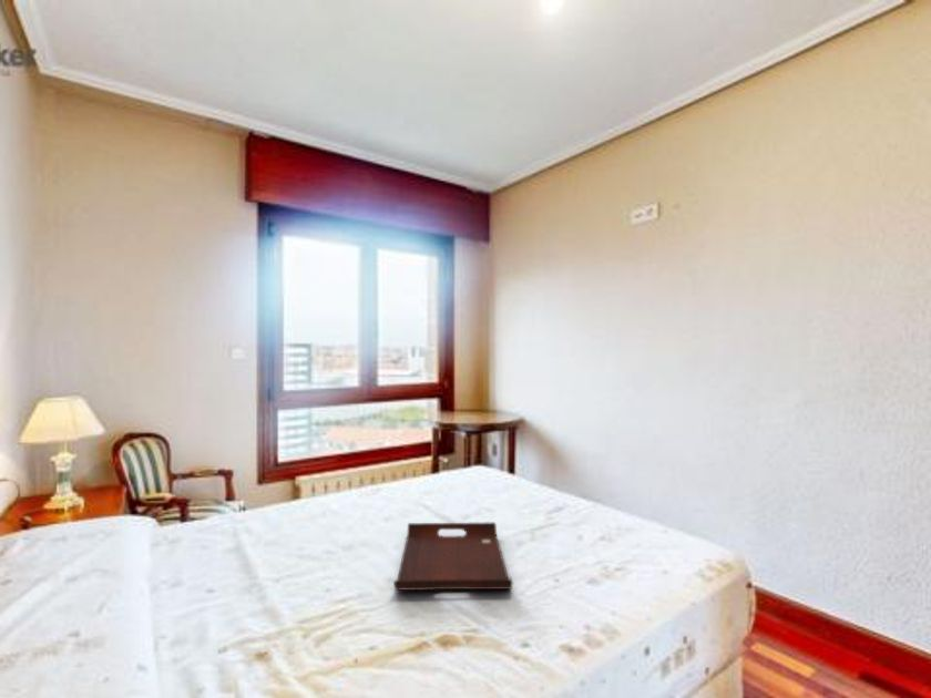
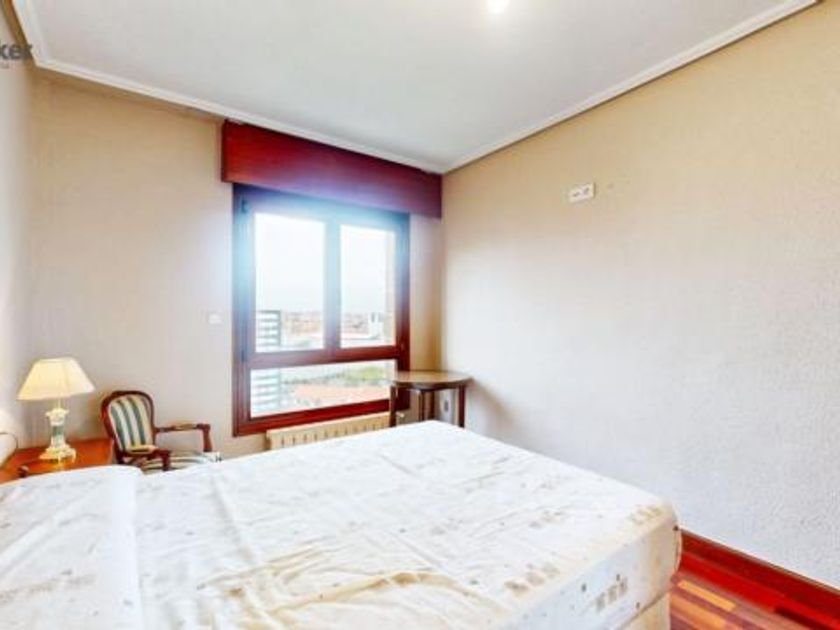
- serving tray [393,521,514,592]
